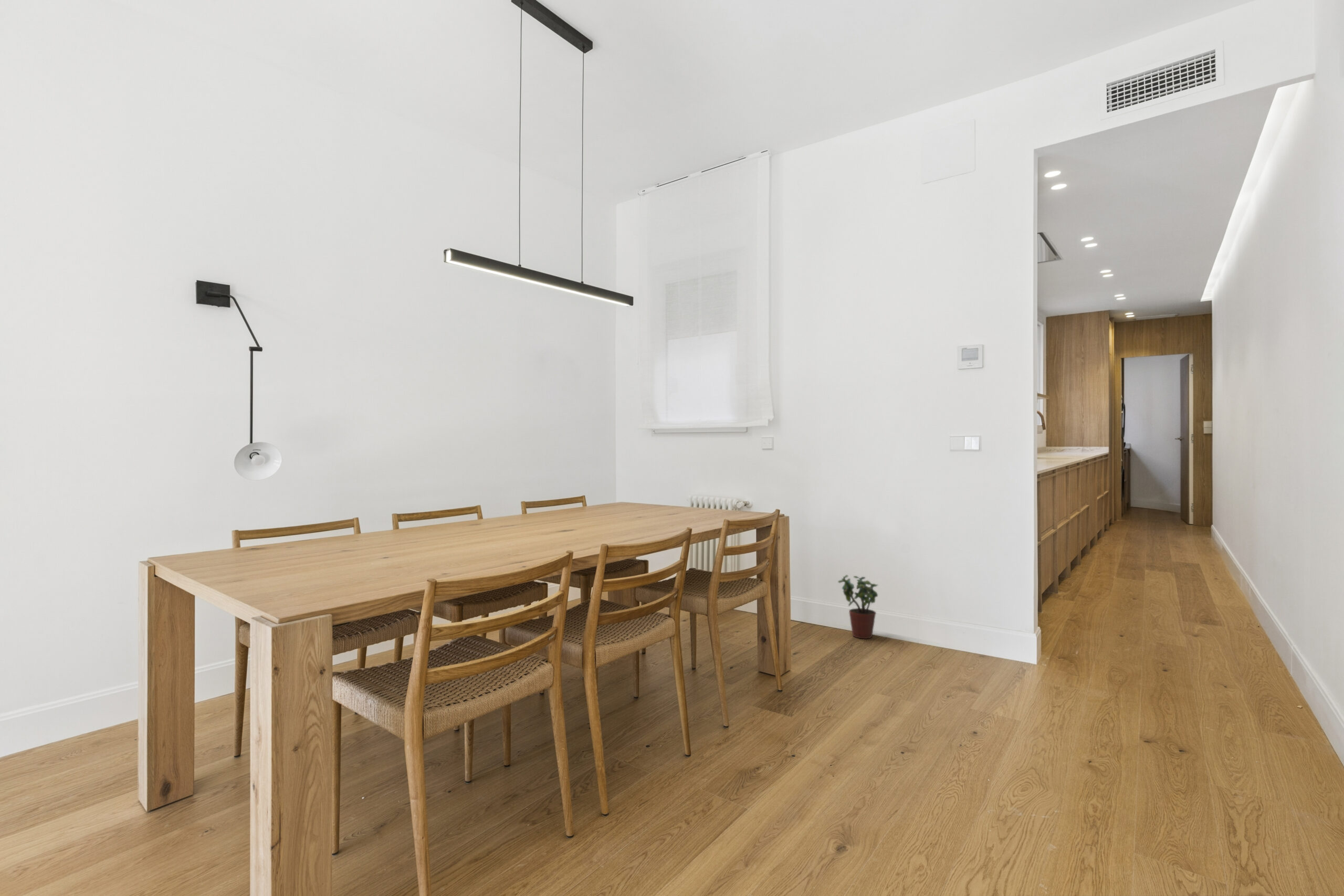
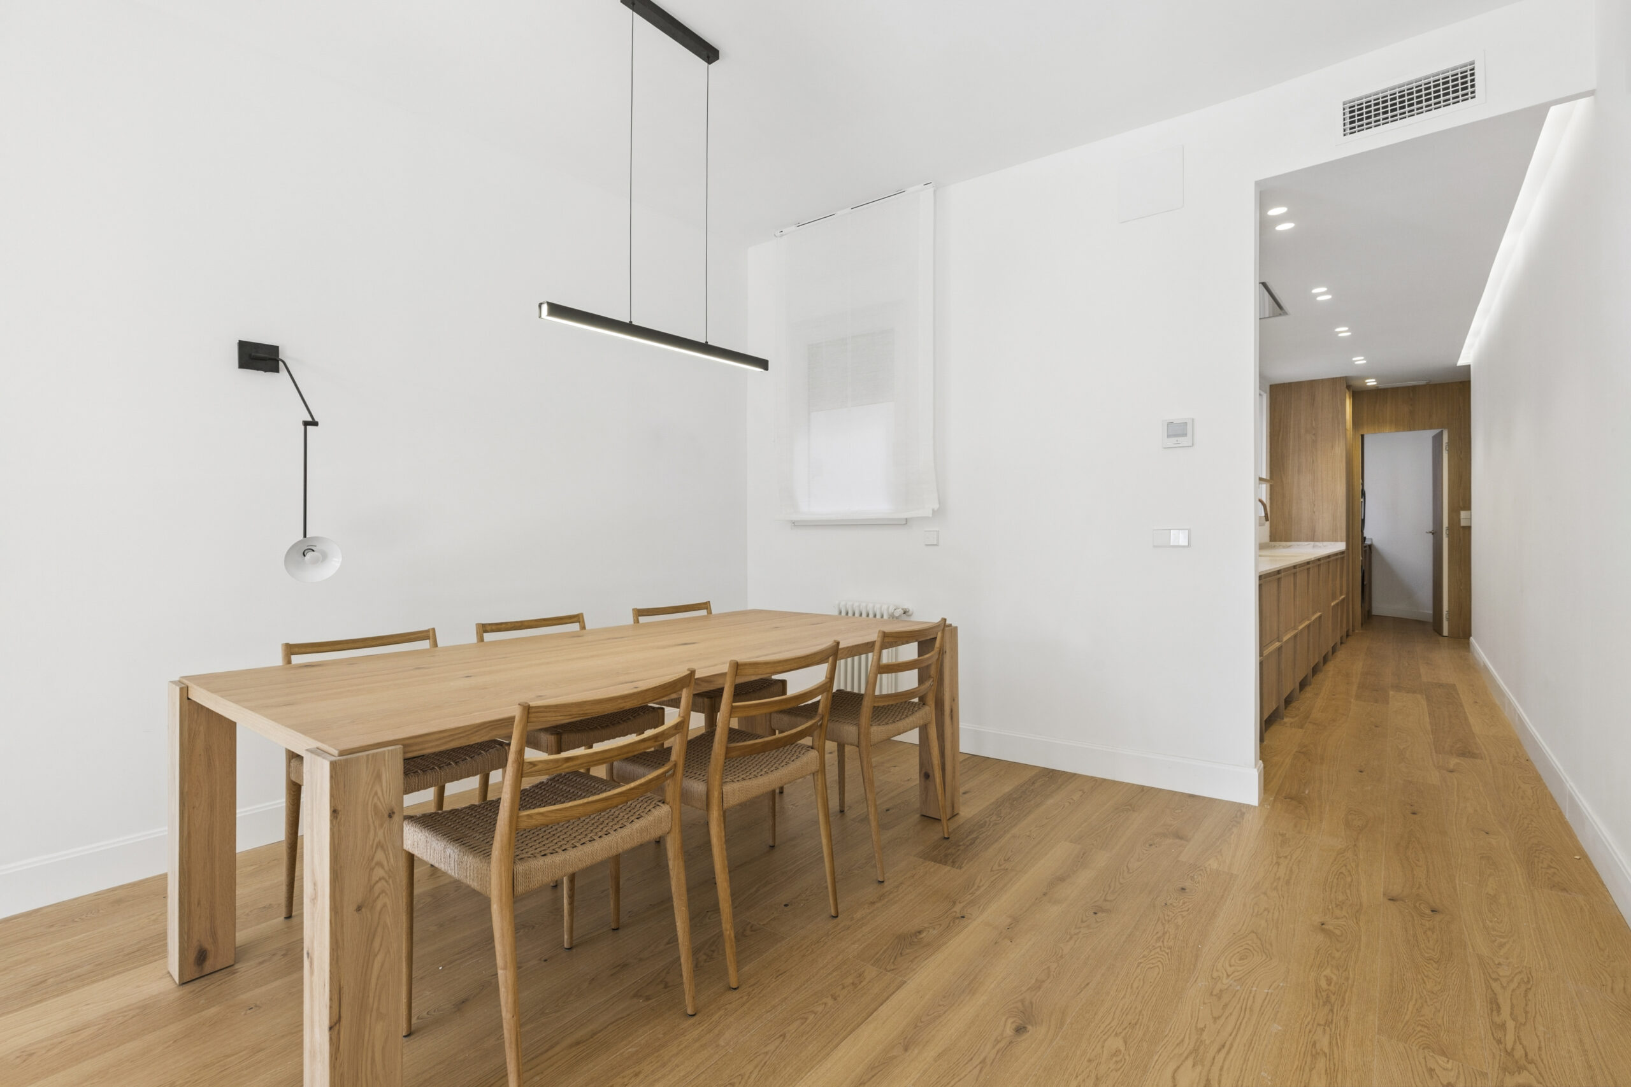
- potted plant [837,574,878,639]
